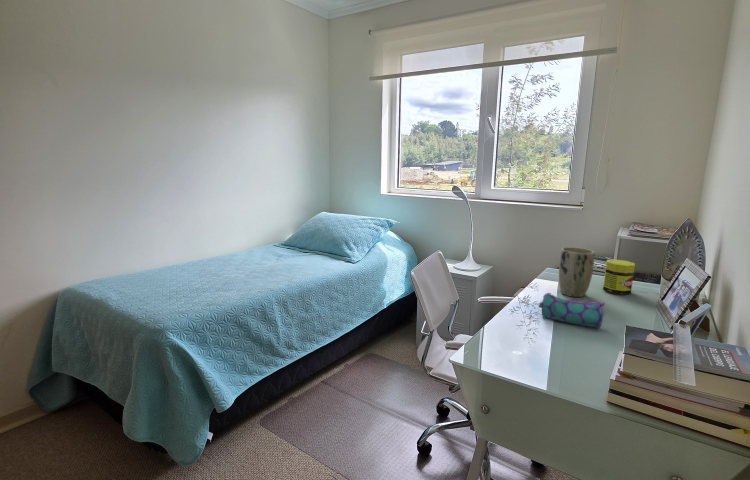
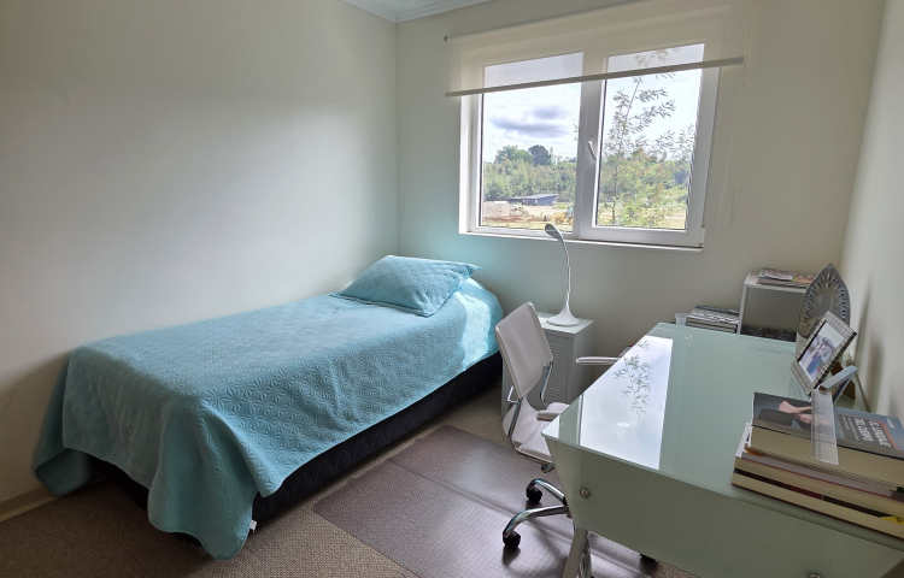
- plant pot [558,246,596,298]
- pencil case [538,292,606,329]
- jar [602,258,636,295]
